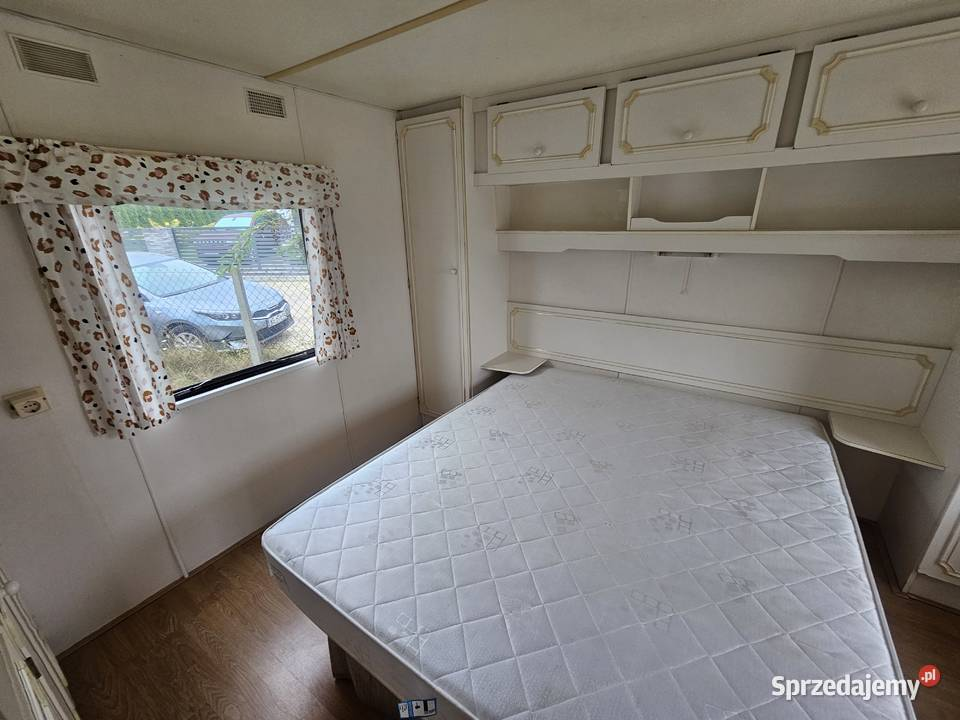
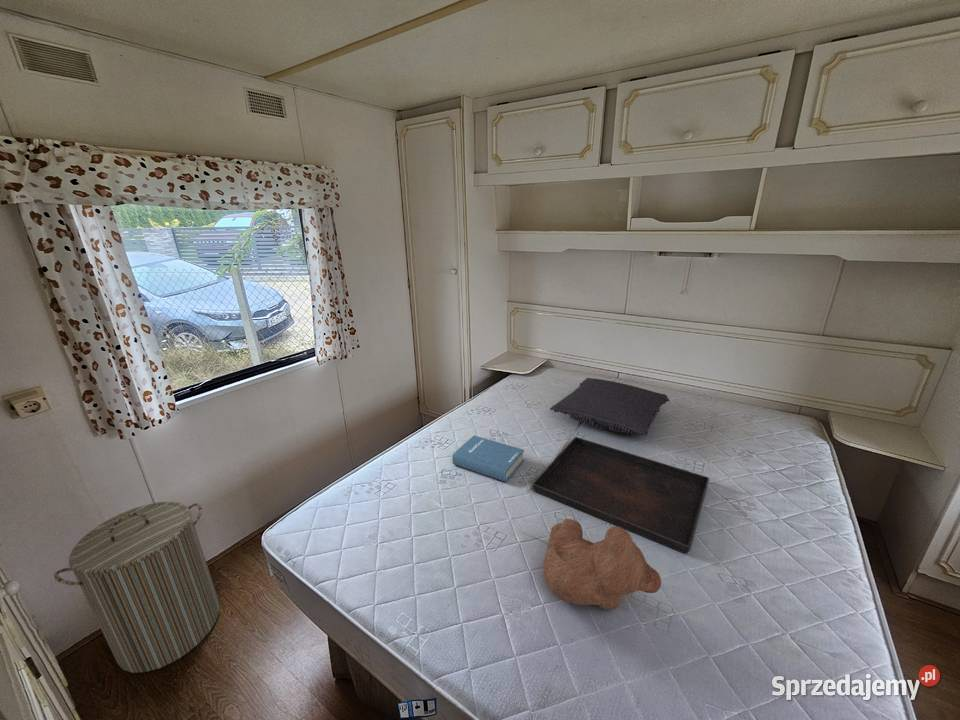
+ teddy bear [542,518,662,611]
+ pillow [549,377,671,437]
+ serving tray [531,436,710,555]
+ hardback book [451,434,525,483]
+ laundry hamper [53,501,221,674]
